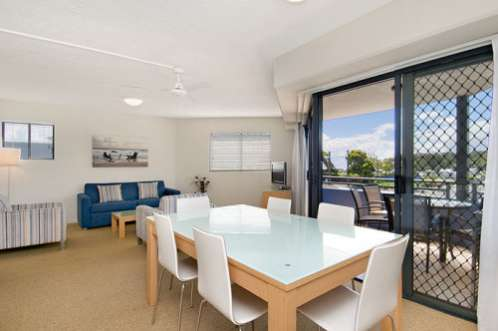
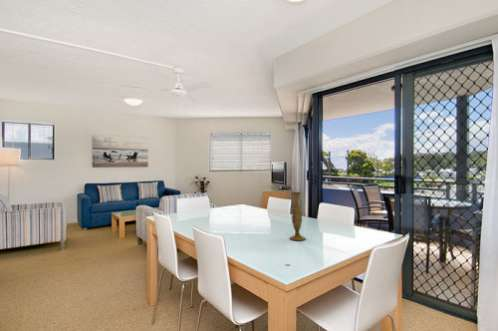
+ vase [288,191,307,242]
